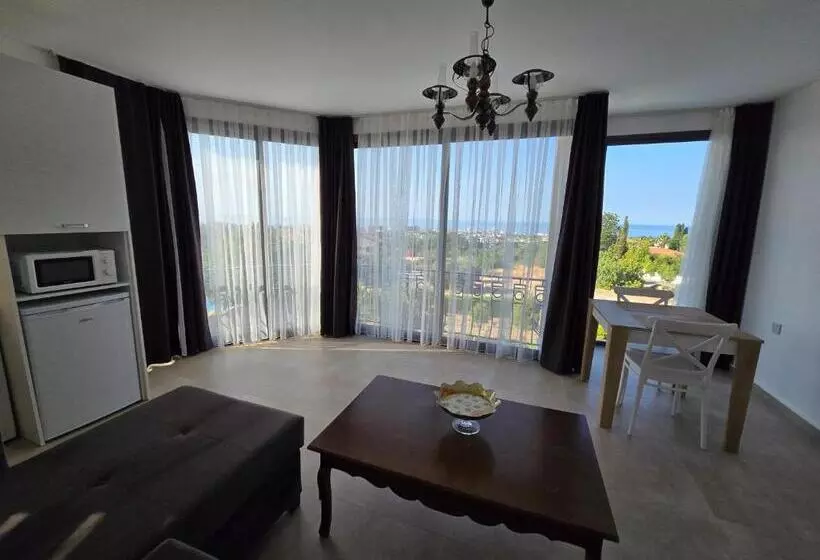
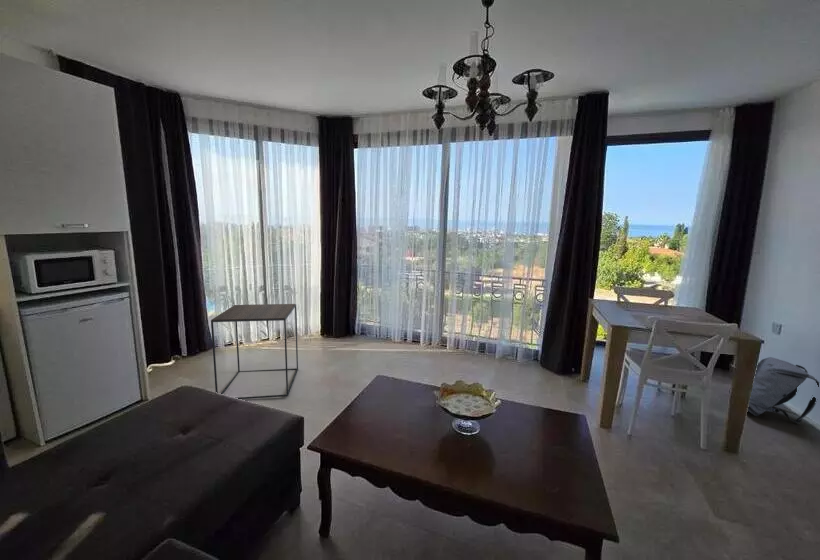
+ backpack [728,356,820,425]
+ side table [210,303,299,400]
